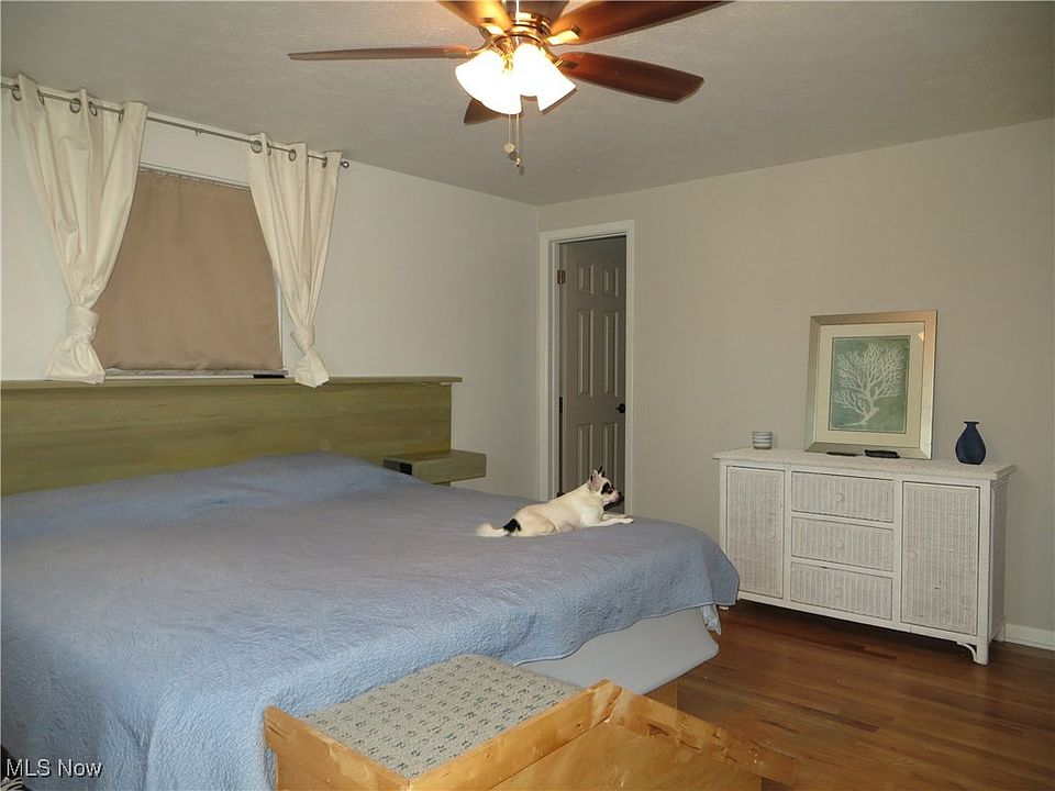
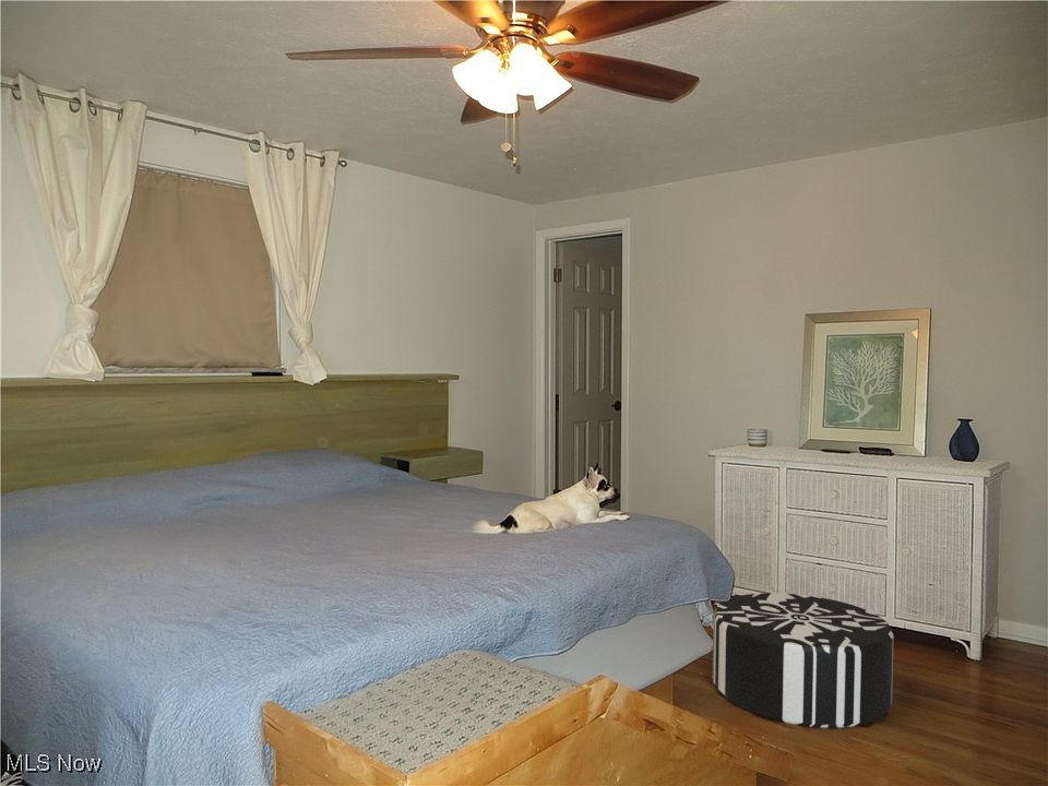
+ pouf [712,592,894,729]
